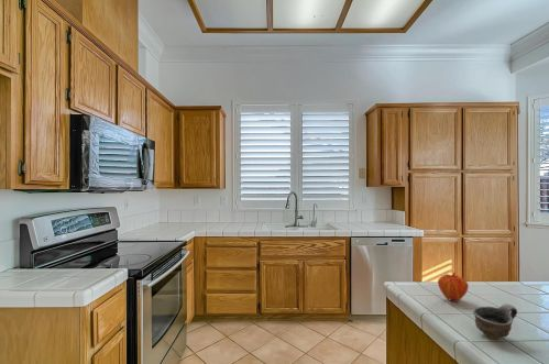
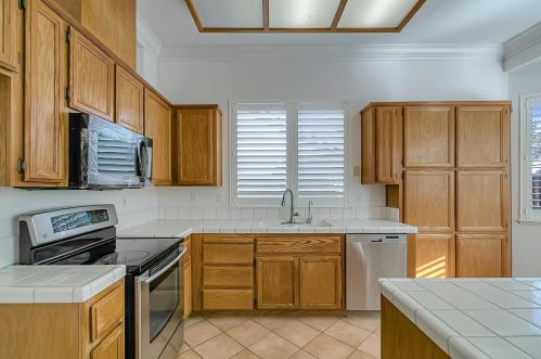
- fruit [437,272,470,301]
- cup [472,302,518,340]
